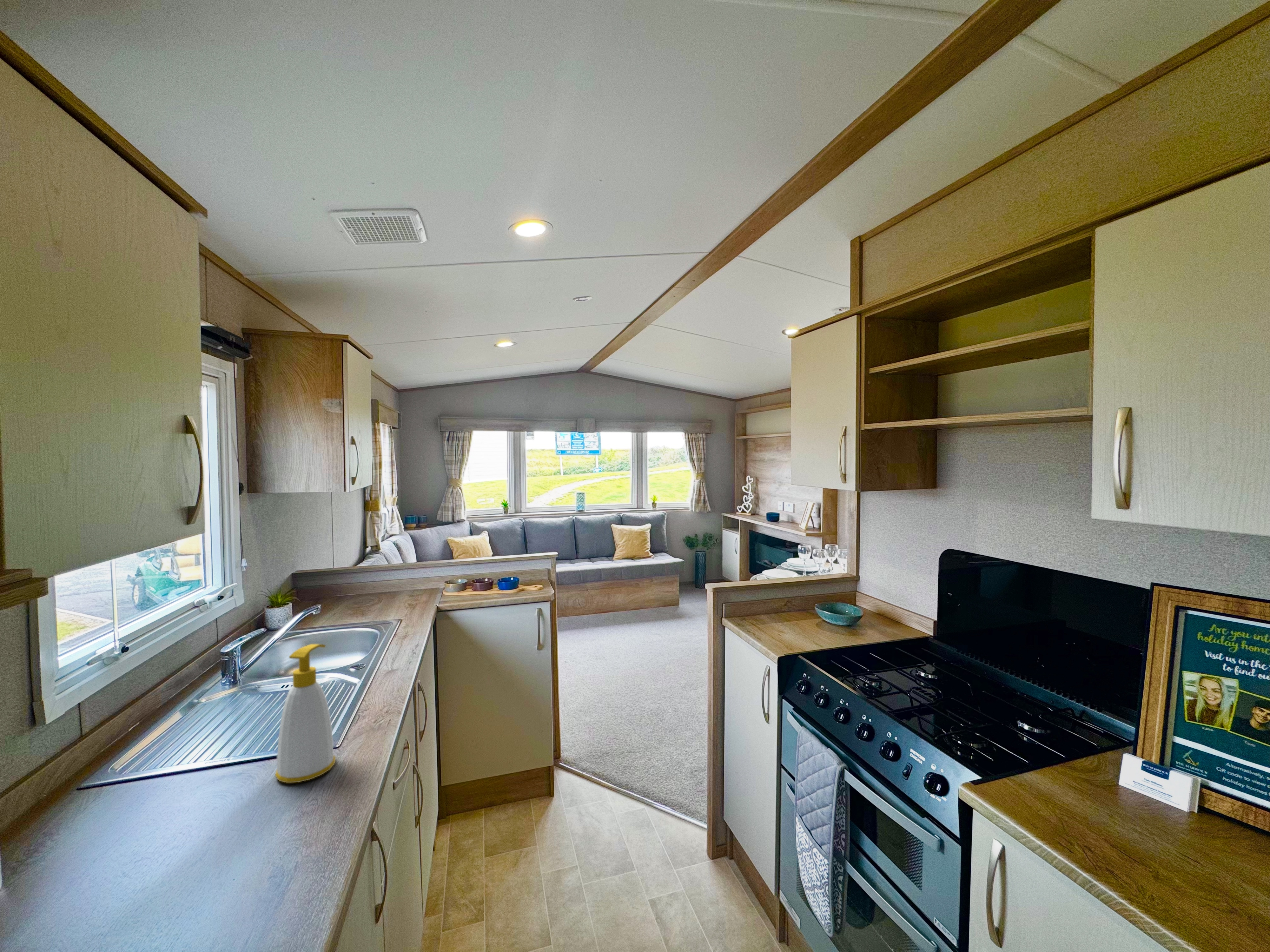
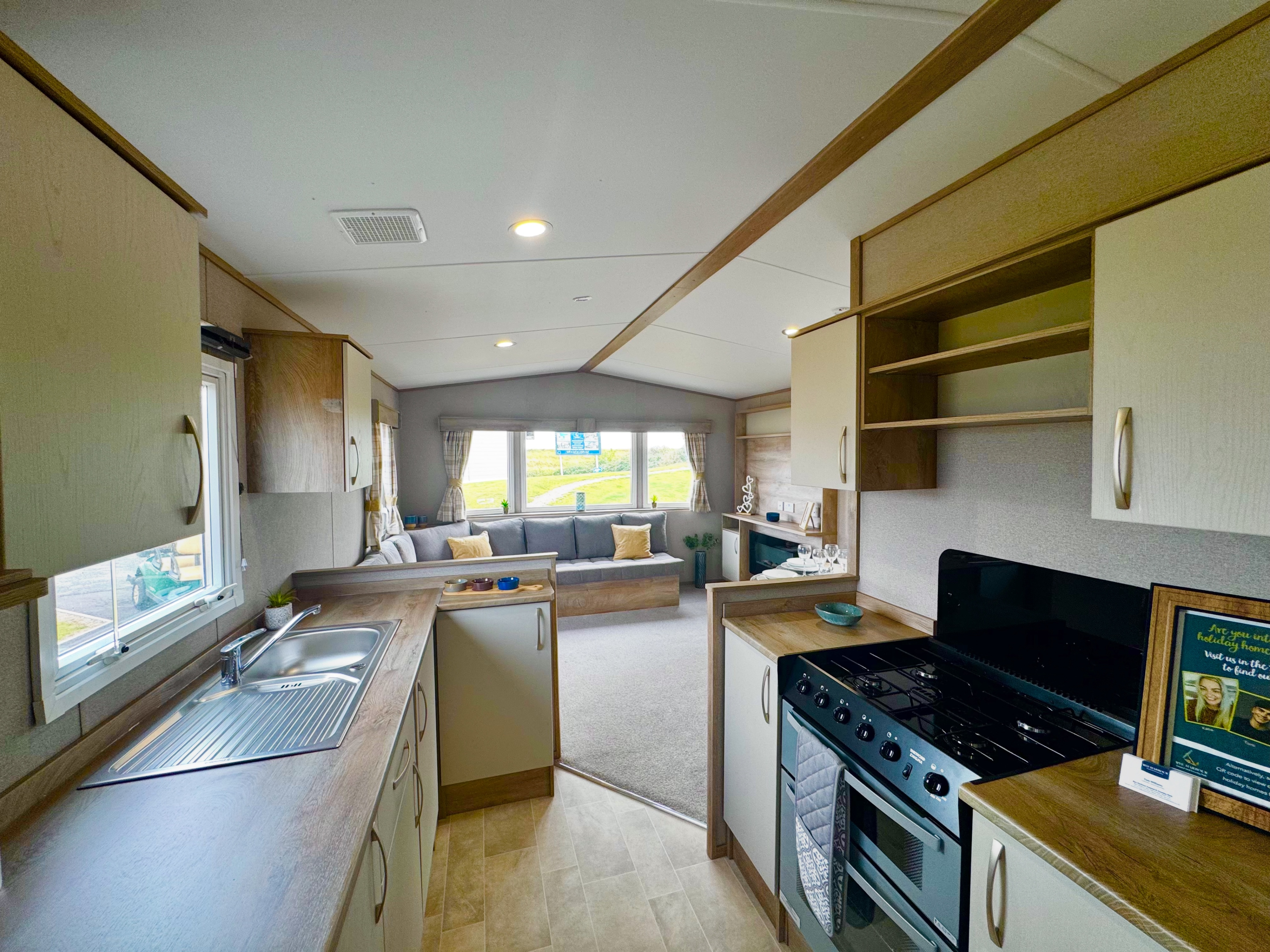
- soap bottle [275,644,336,783]
